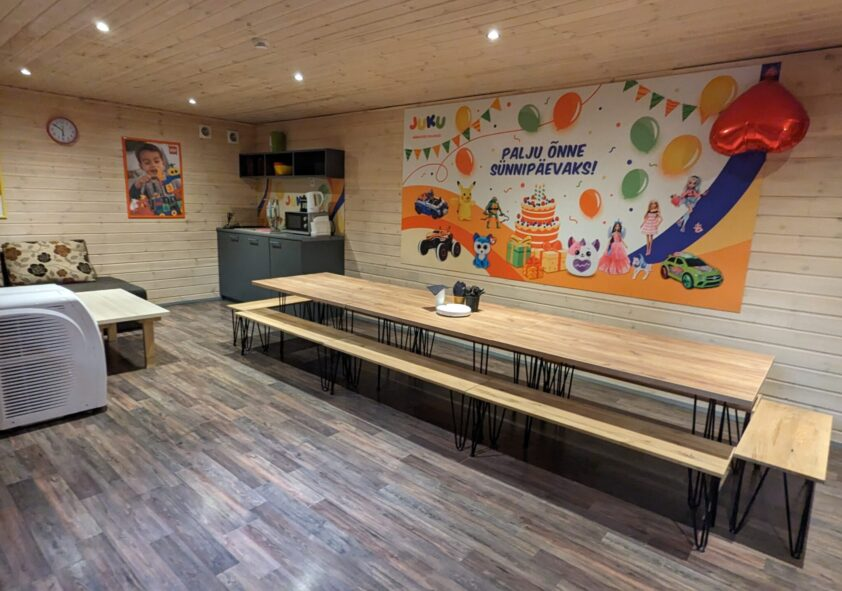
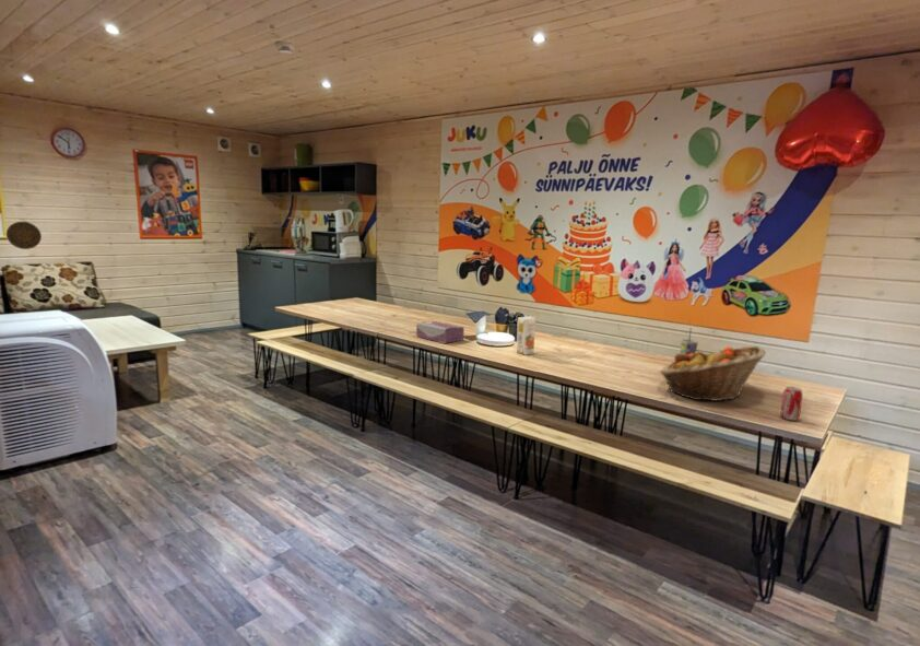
+ fruit basket [659,345,767,402]
+ beverage can [779,386,804,422]
+ tissue box [415,320,465,344]
+ juice carton [516,315,536,356]
+ cup [680,327,699,355]
+ decorative plate [5,221,43,250]
